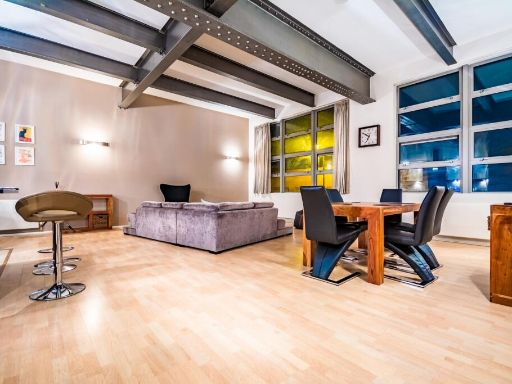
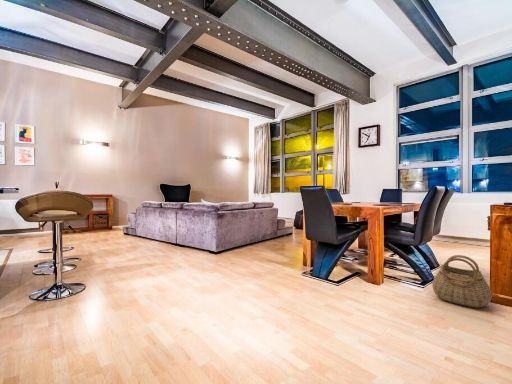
+ basket [432,254,493,308]
